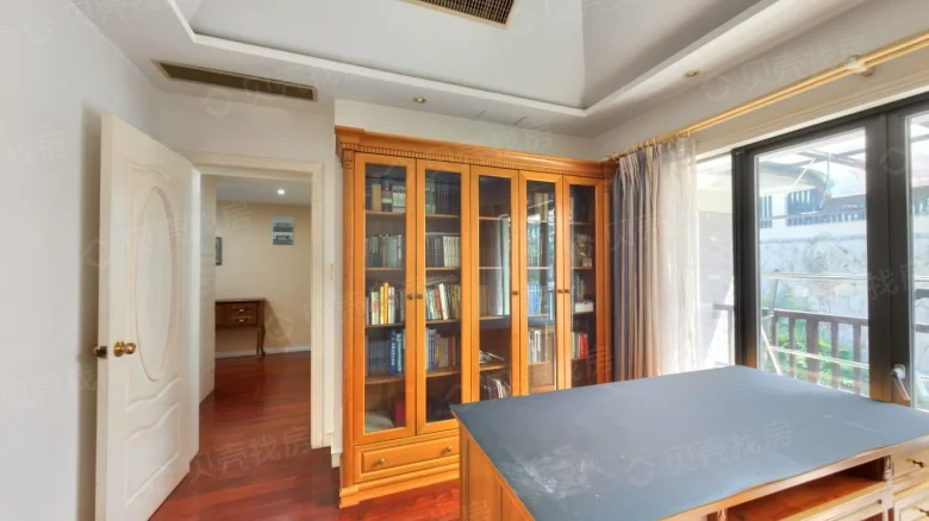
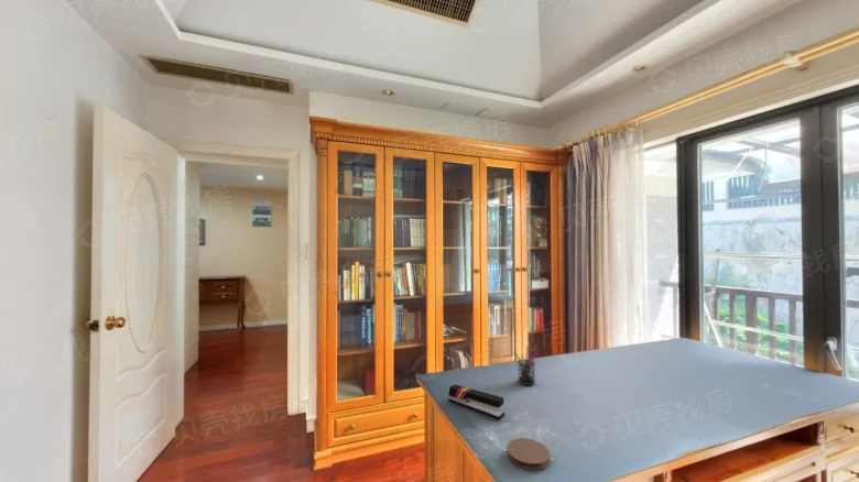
+ coaster [505,437,551,471]
+ pen holder [512,344,539,386]
+ stapler [447,384,505,420]
